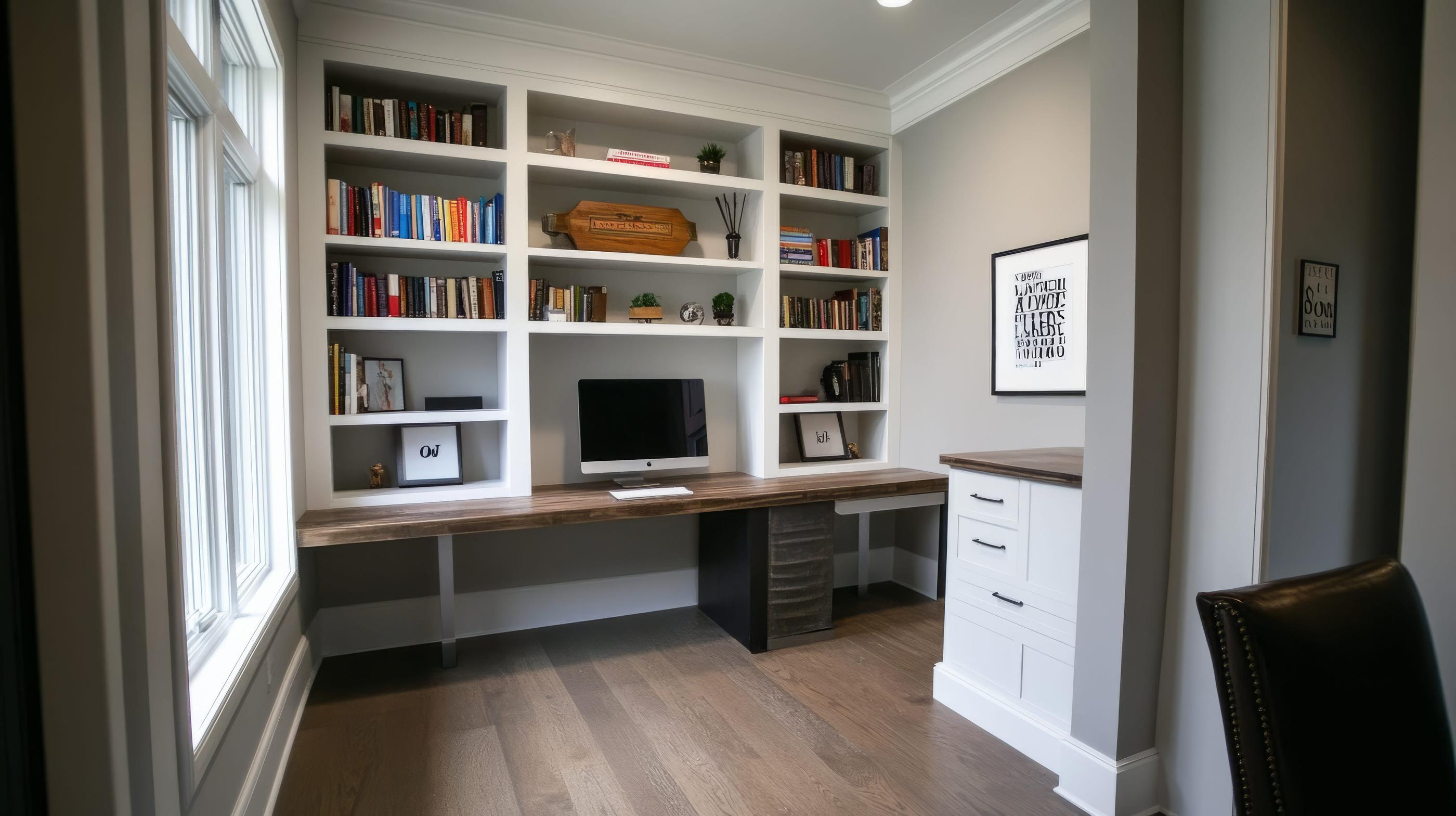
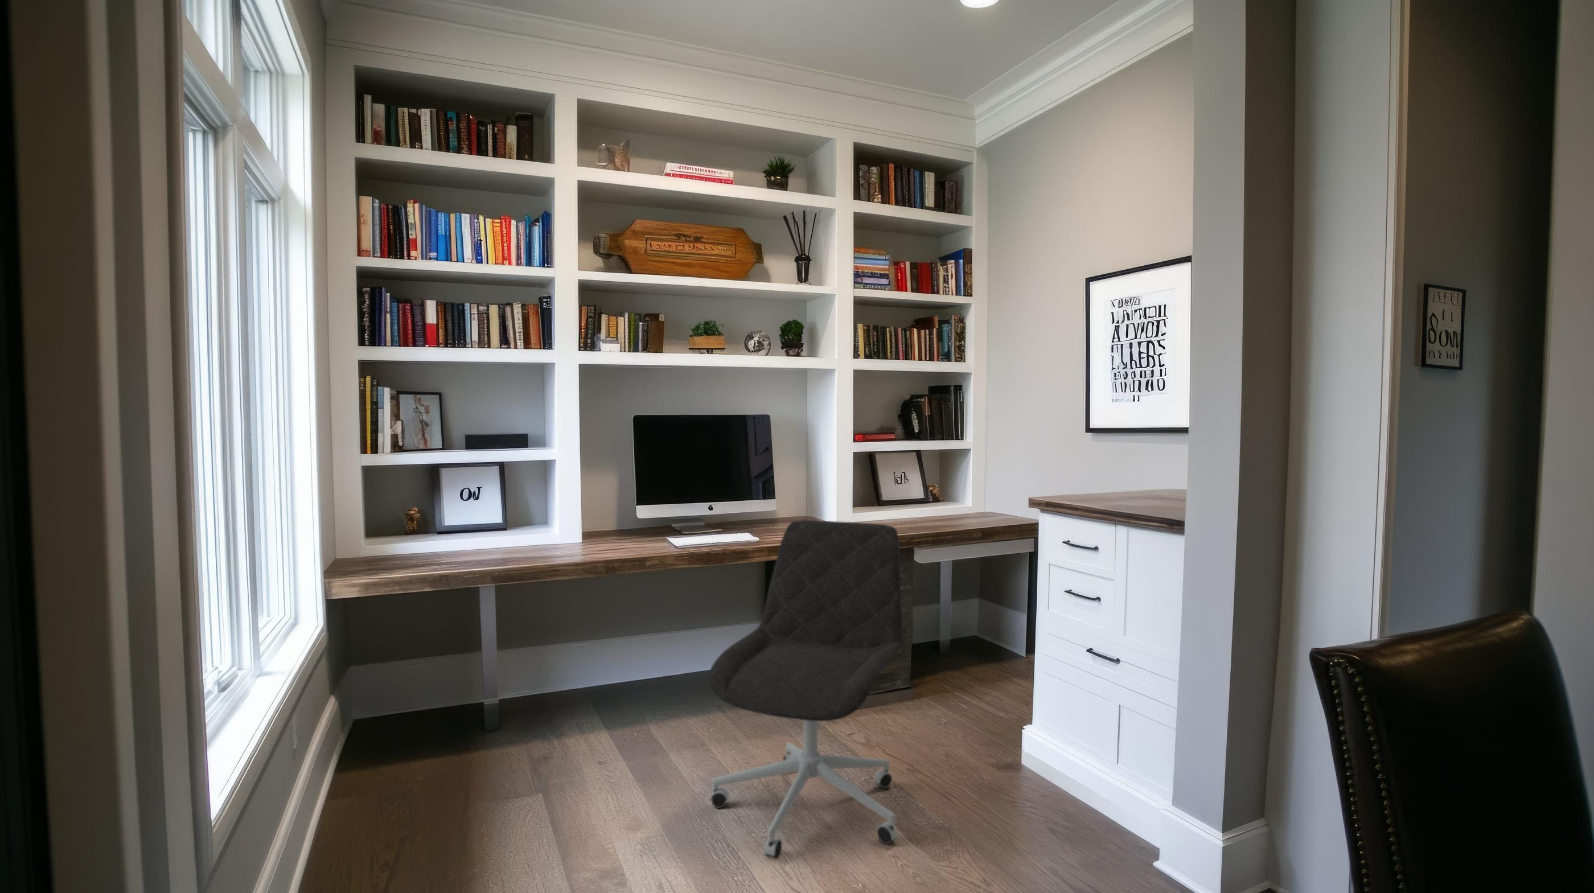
+ office chair [707,520,903,859]
